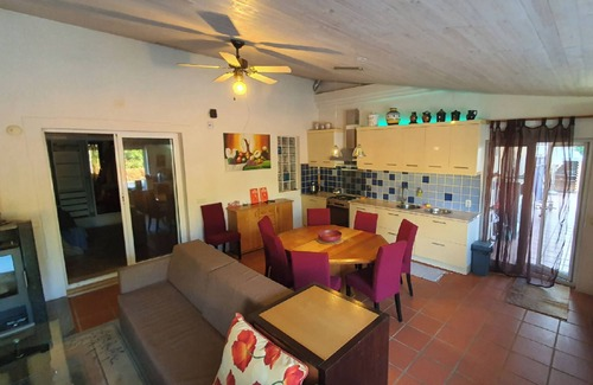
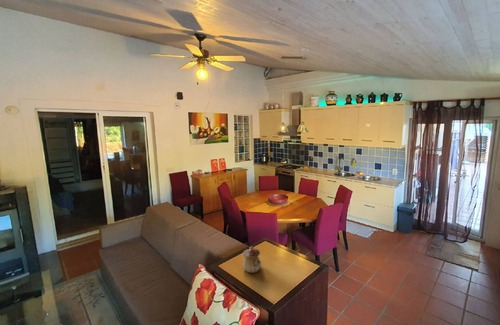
+ teapot [242,246,263,274]
